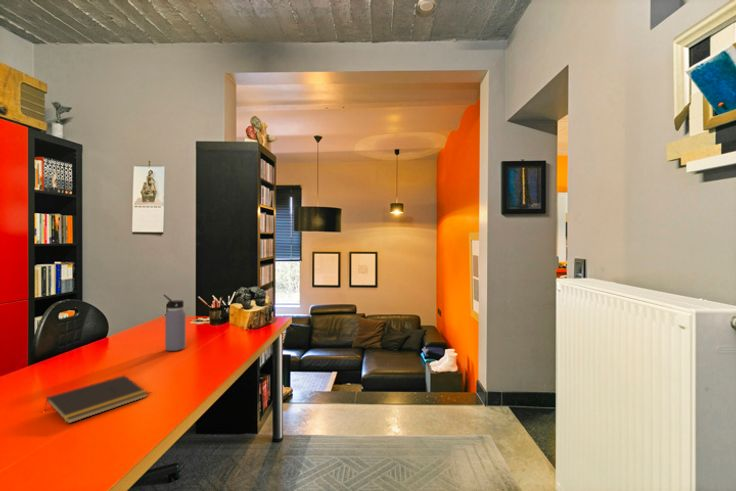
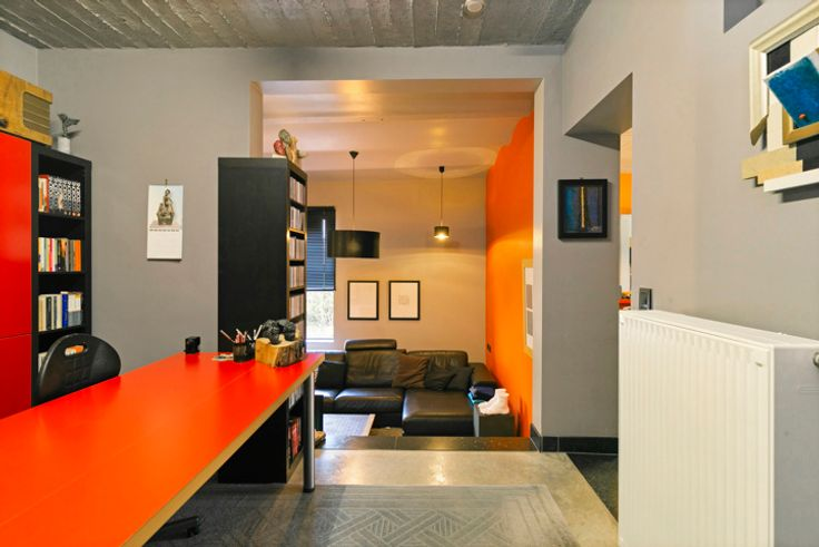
- water bottle [162,293,187,352]
- notepad [44,374,149,425]
